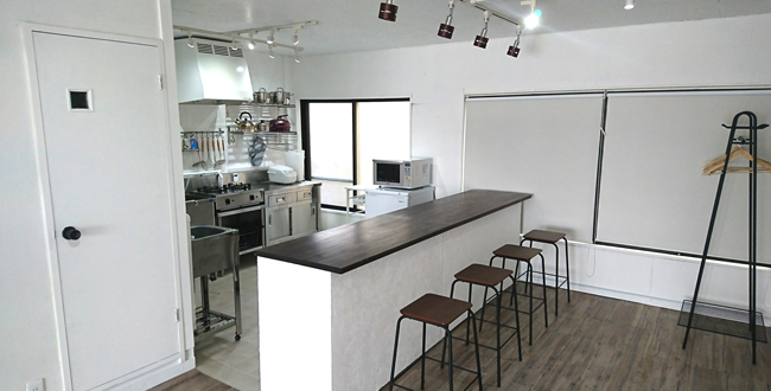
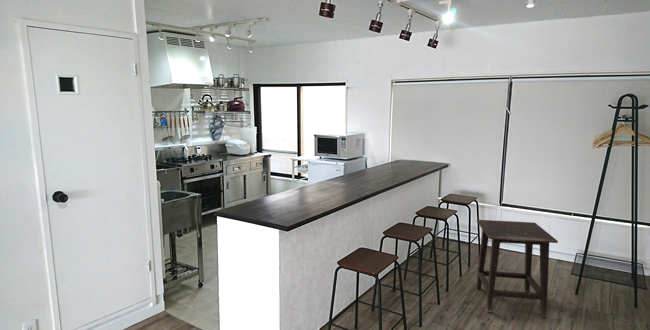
+ side table [475,219,559,318]
